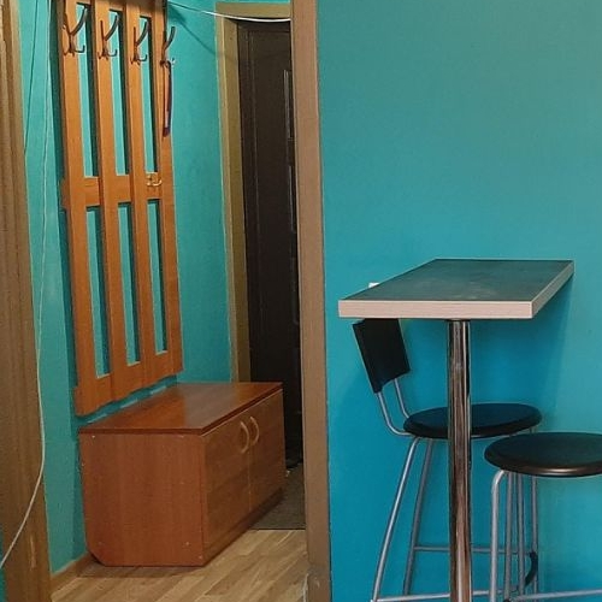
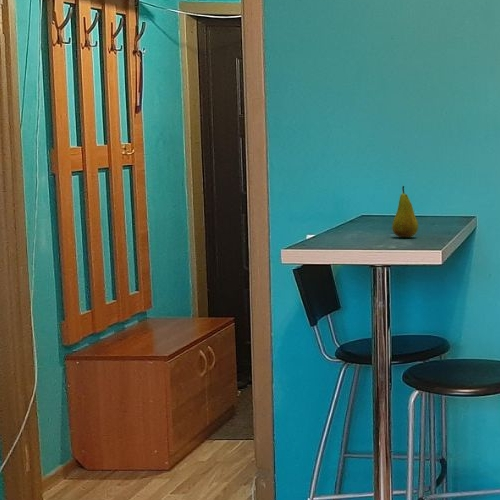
+ fruit [391,185,419,238]
